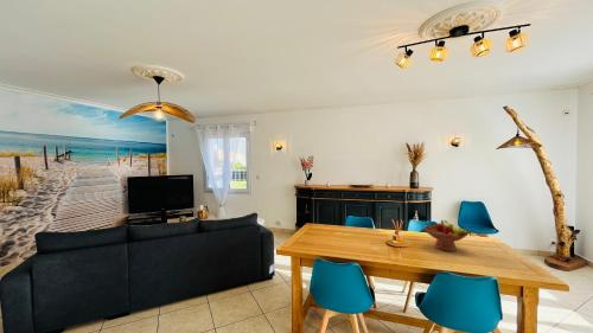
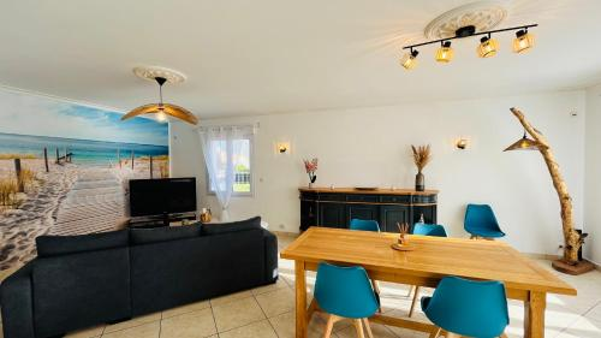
- fruit bowl [422,219,470,252]
